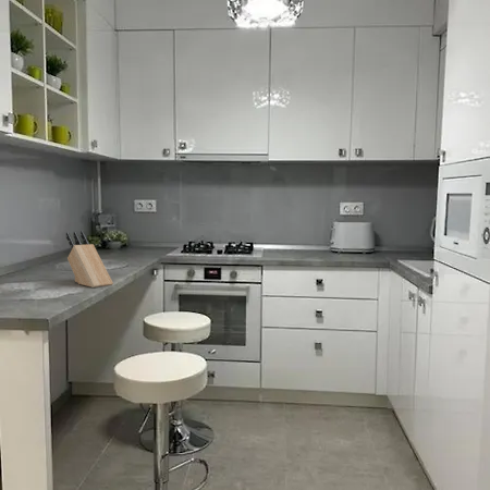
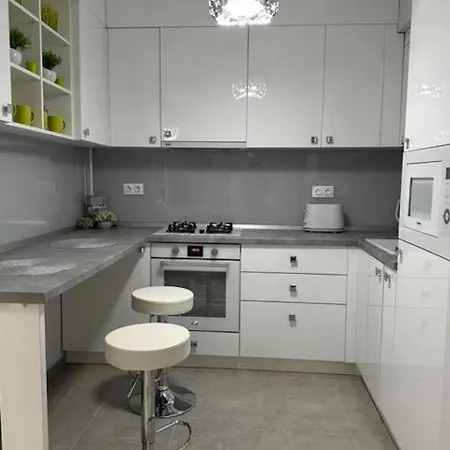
- knife block [65,230,114,289]
